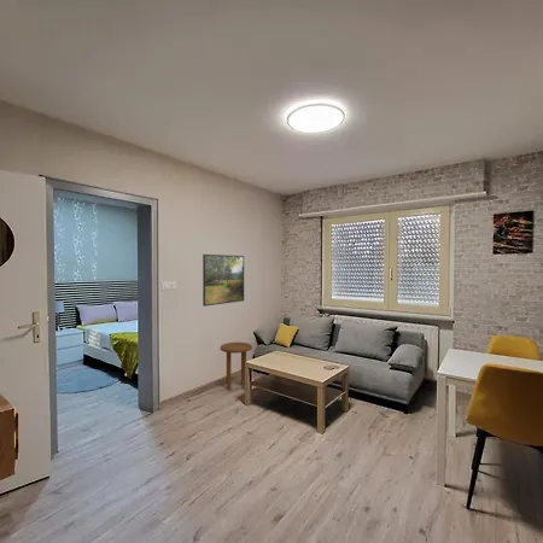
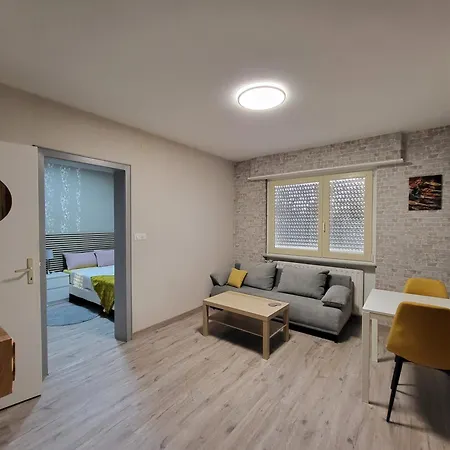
- side table [218,341,253,391]
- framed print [202,253,245,308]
